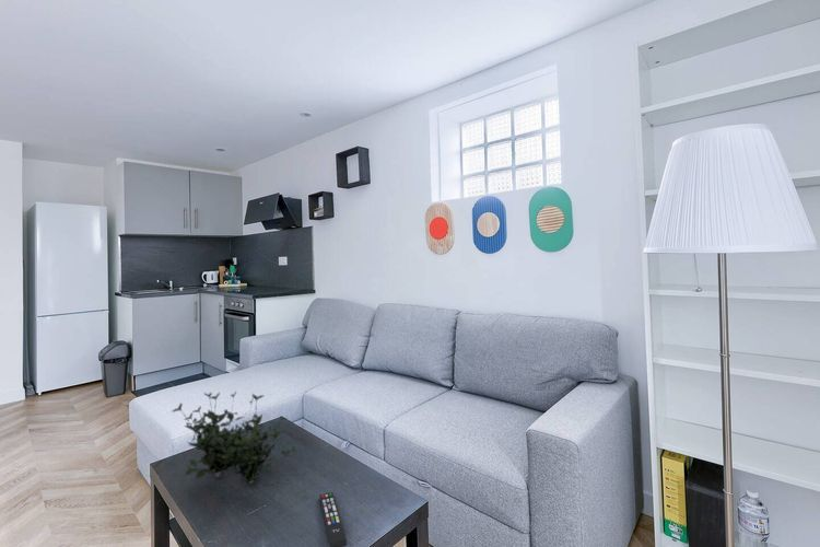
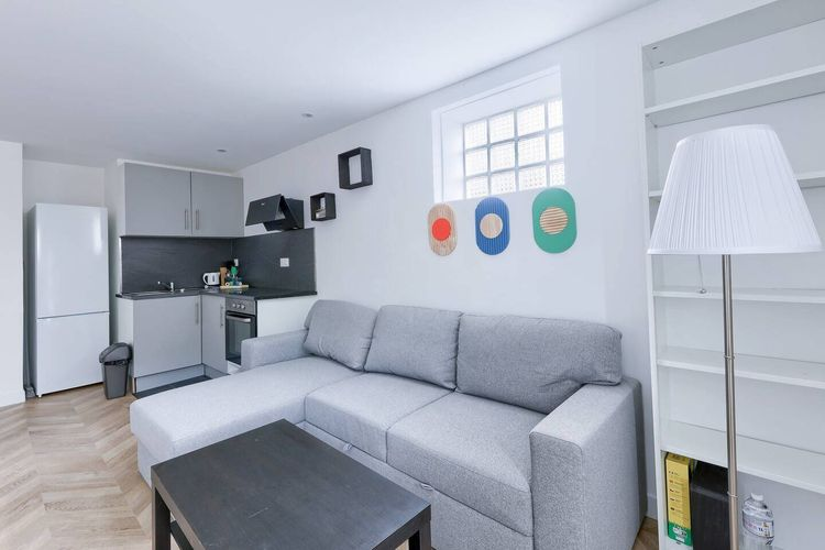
- remote control [318,491,348,547]
- plant [171,391,297,486]
